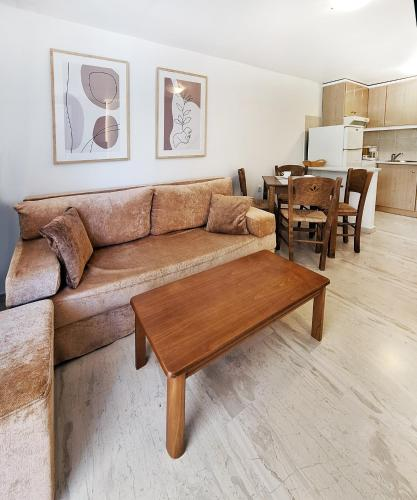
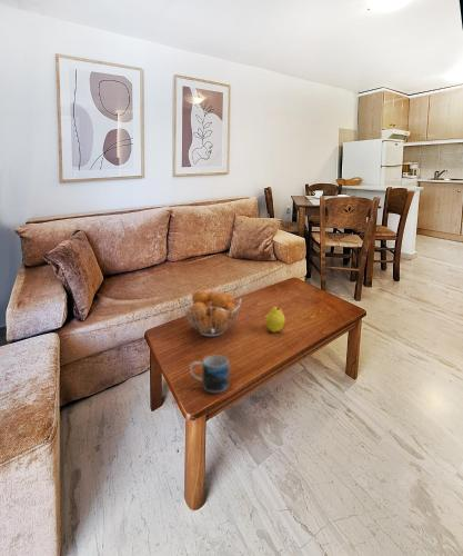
+ fruit basket [181,288,242,337]
+ fruit [264,306,286,334]
+ mug [189,355,230,394]
